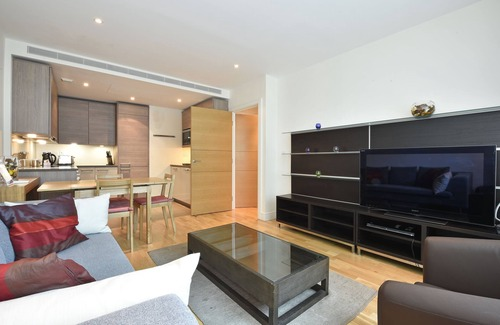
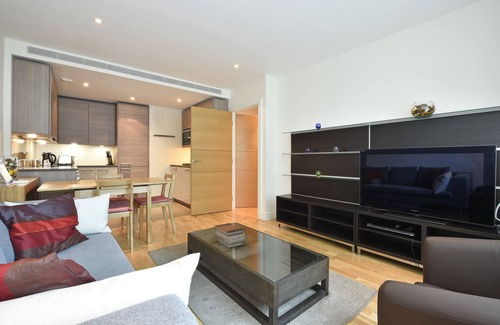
+ book stack [213,222,246,249]
